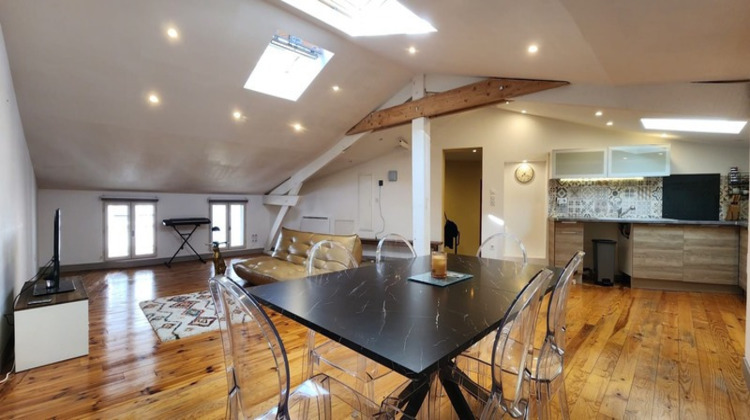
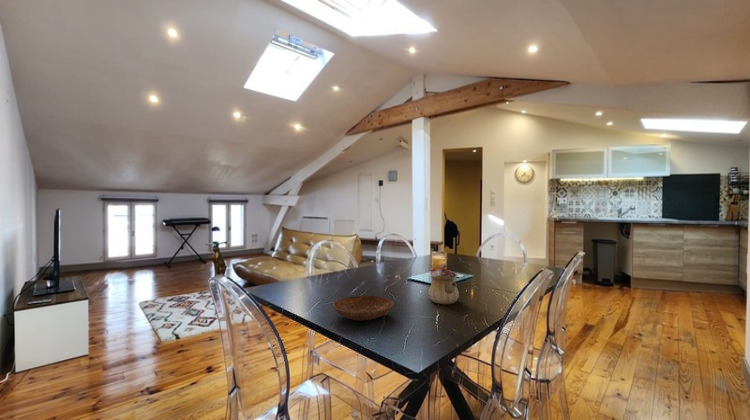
+ teapot [427,263,460,305]
+ bowl [332,295,395,321]
